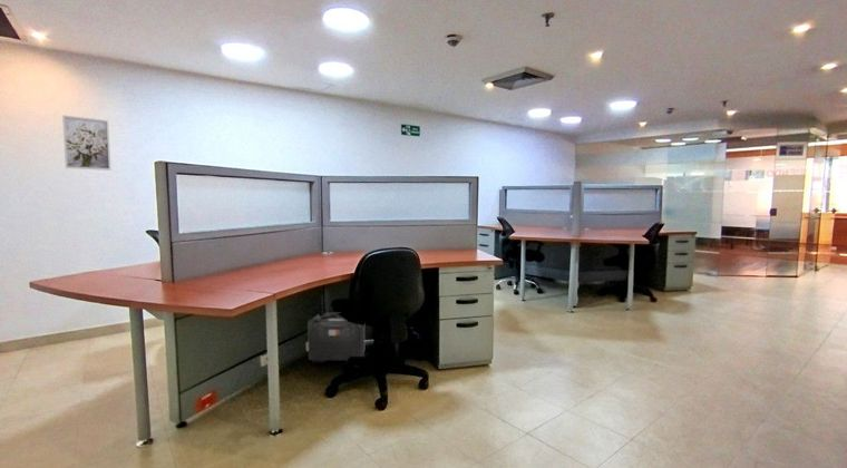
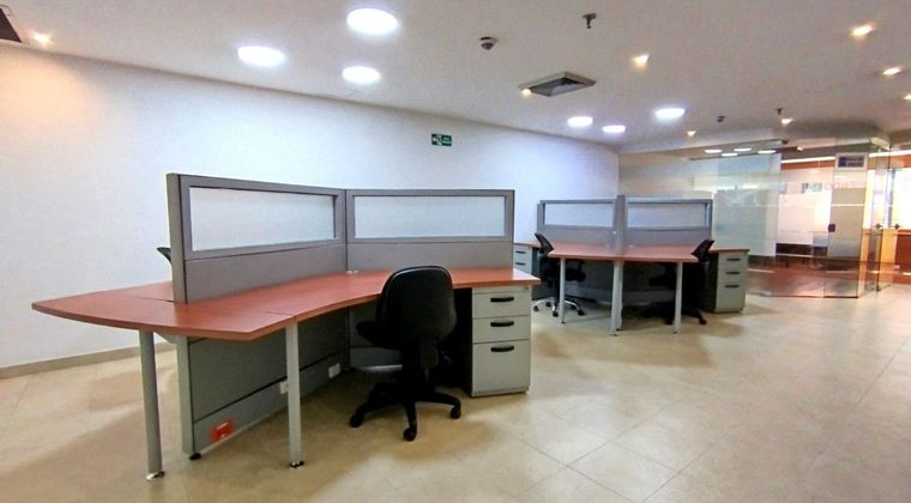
- backpack [306,312,366,363]
- wall art [61,114,111,172]
